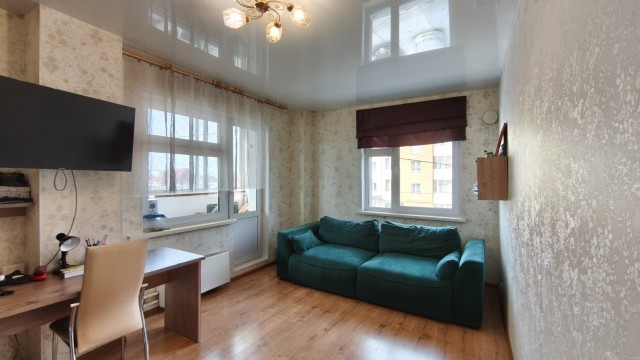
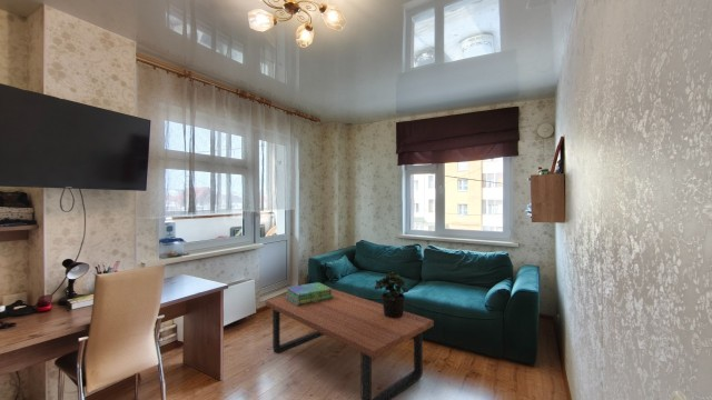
+ potted plant [374,270,409,319]
+ coffee table [265,288,435,400]
+ stack of books [285,281,334,306]
